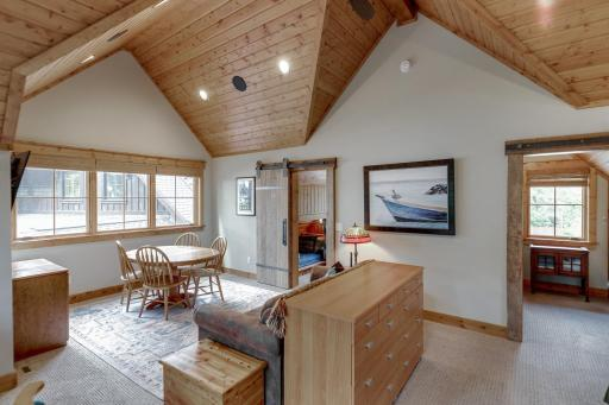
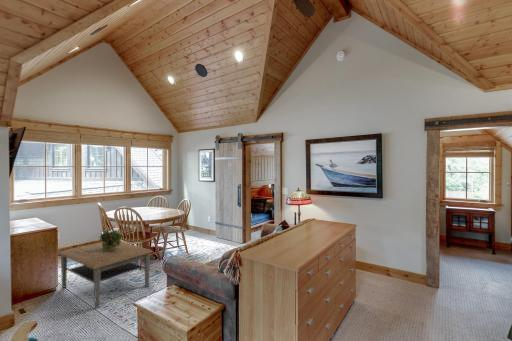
+ coffee table [57,241,154,309]
+ potted plant [98,225,125,250]
